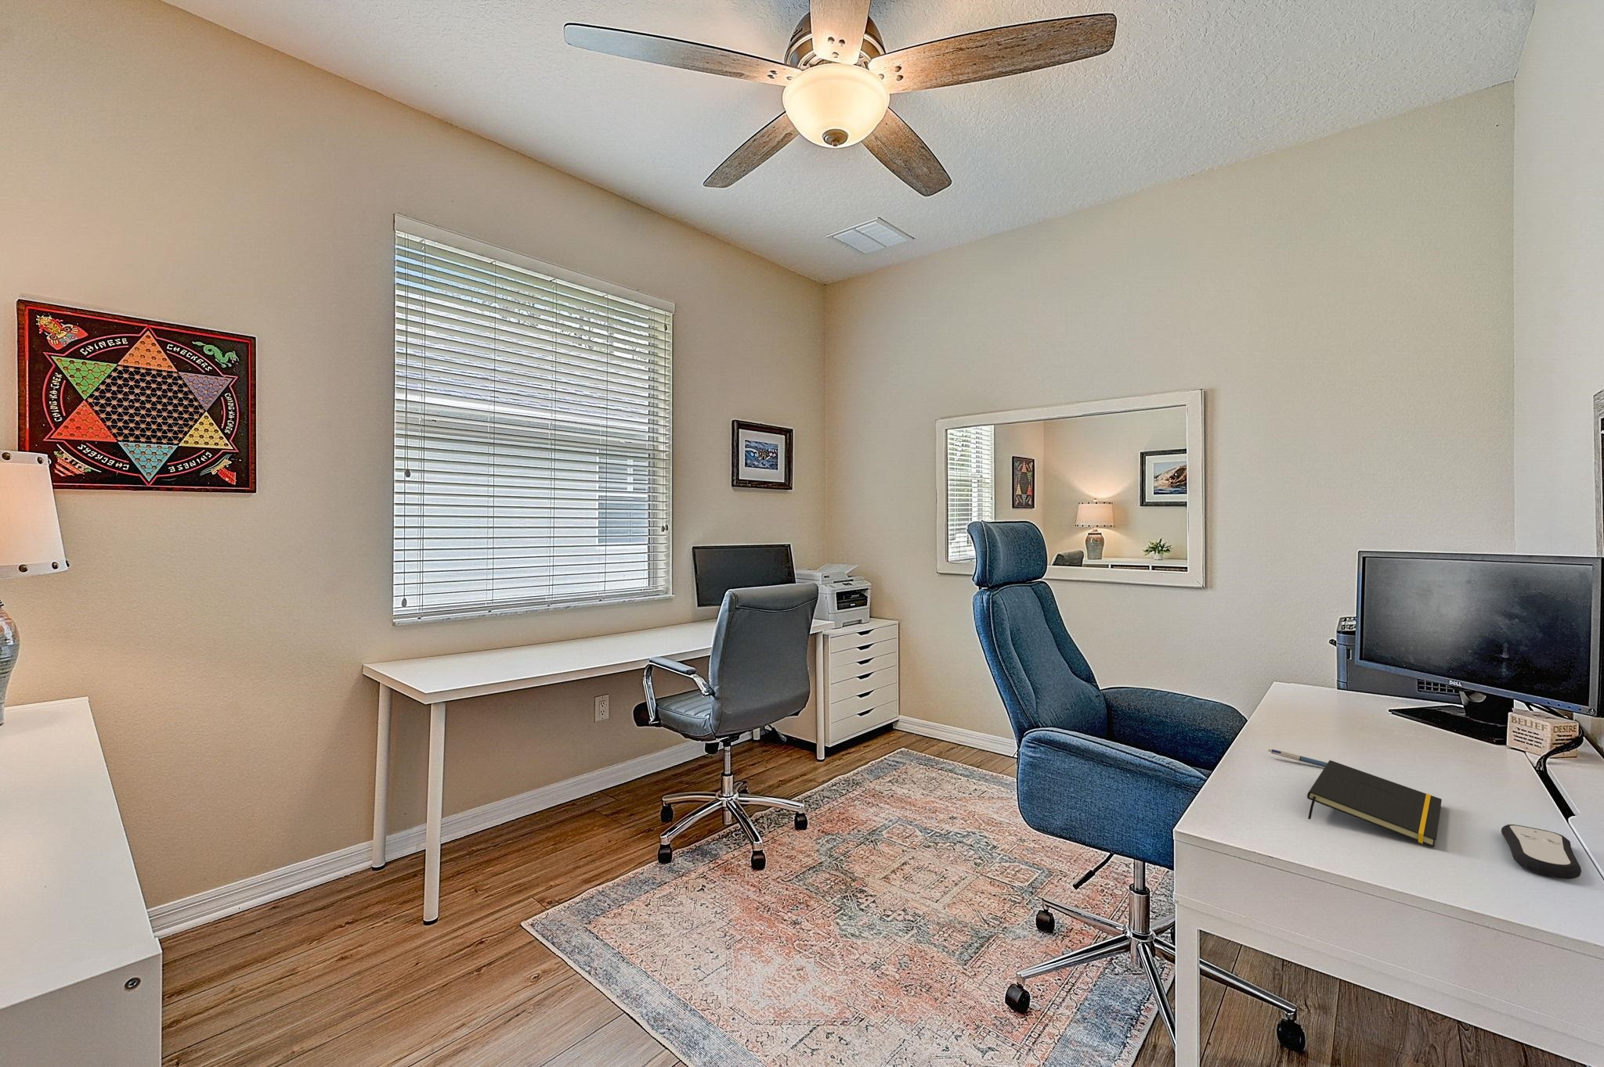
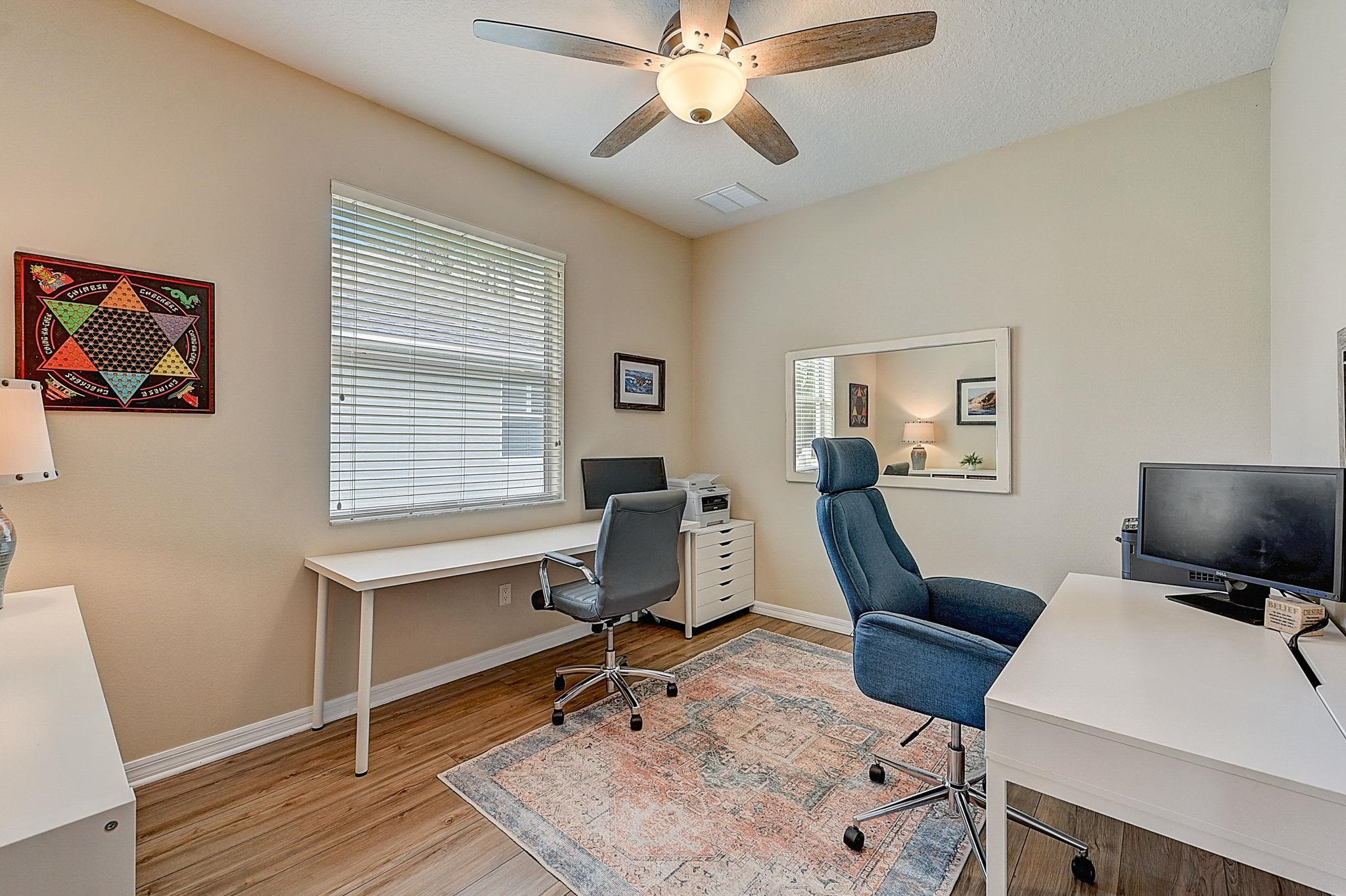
- remote control [1500,824,1583,880]
- notepad [1306,760,1443,848]
- pen [1267,749,1328,767]
